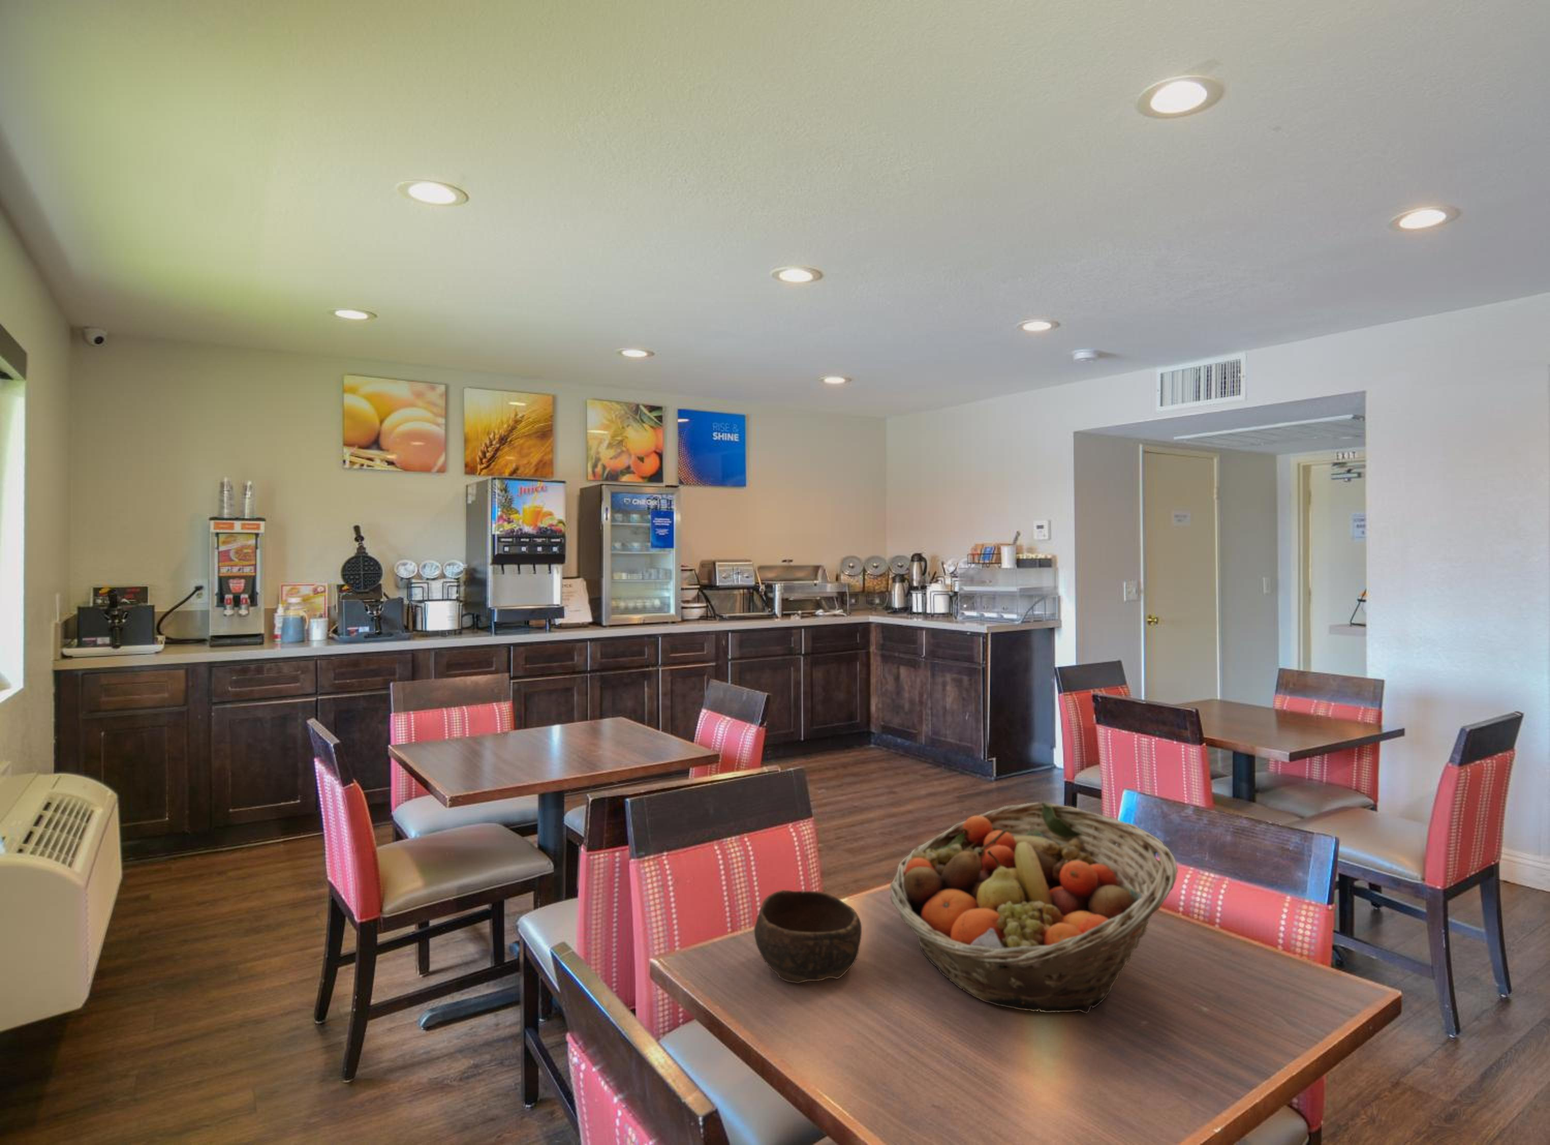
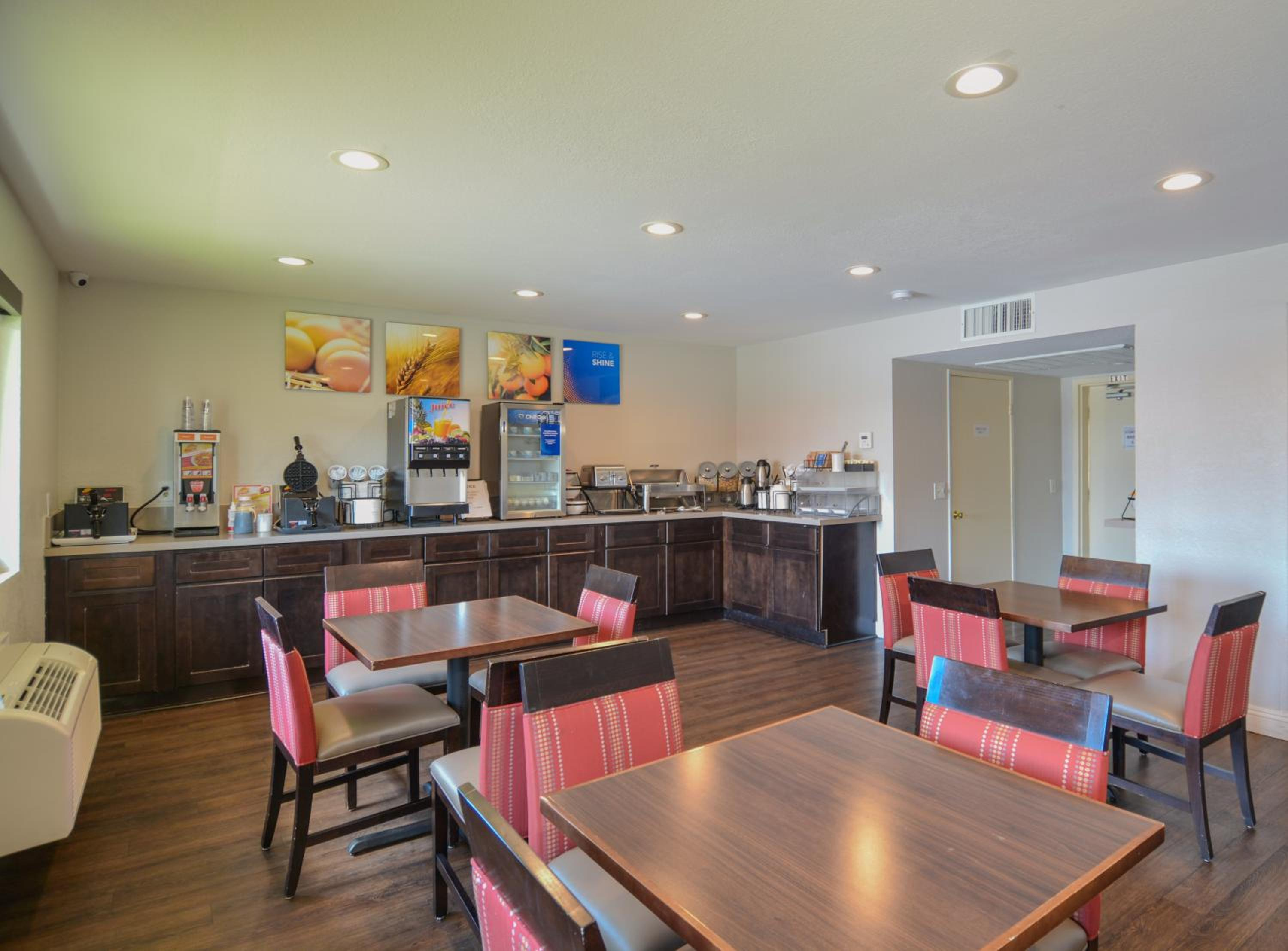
- fruit basket [889,802,1178,1014]
- bowl [753,890,863,984]
